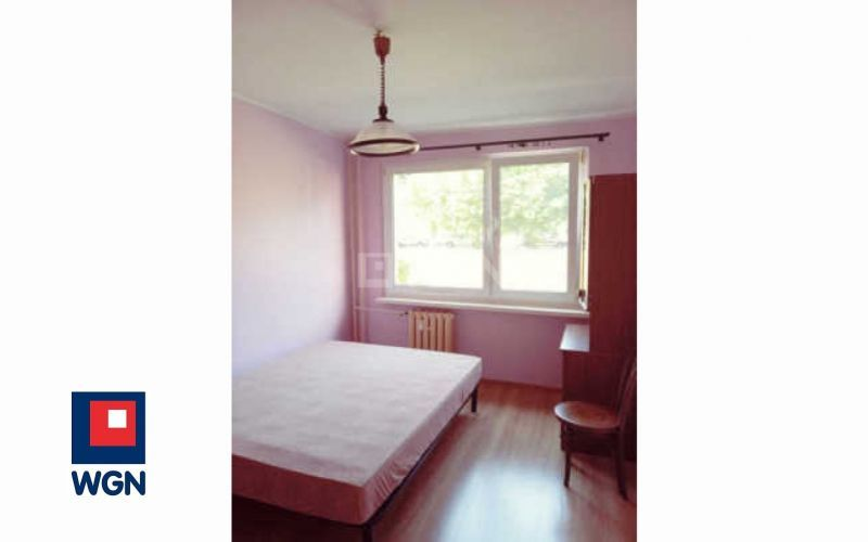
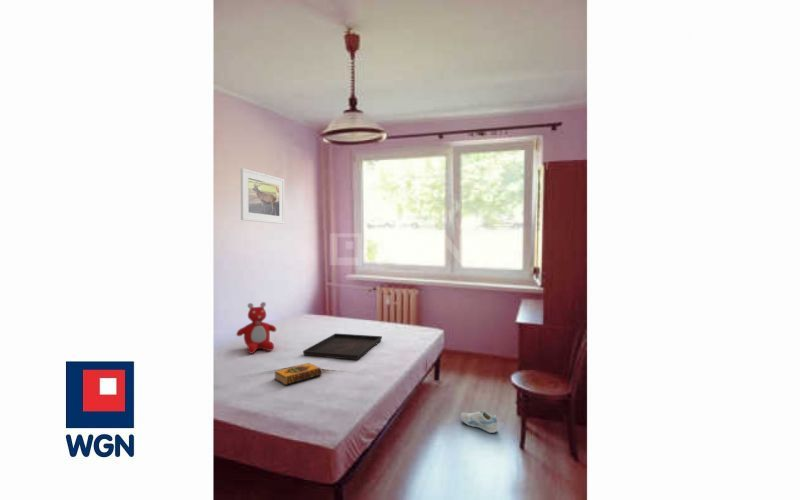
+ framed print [240,167,286,225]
+ teddy bear [235,301,277,355]
+ serving tray [302,332,383,361]
+ hardback book [273,362,323,386]
+ sneaker [459,409,499,434]
